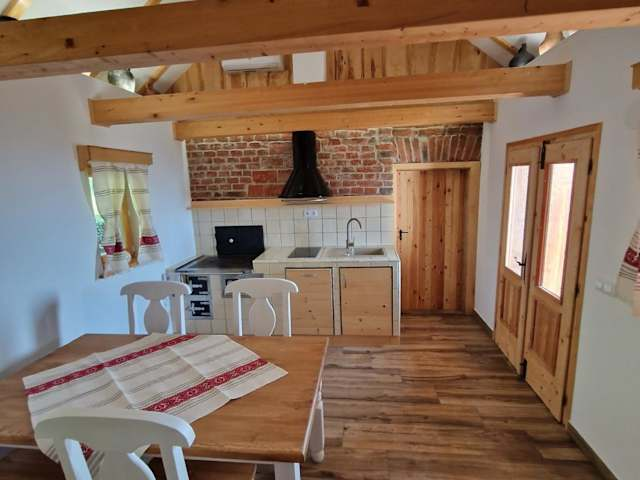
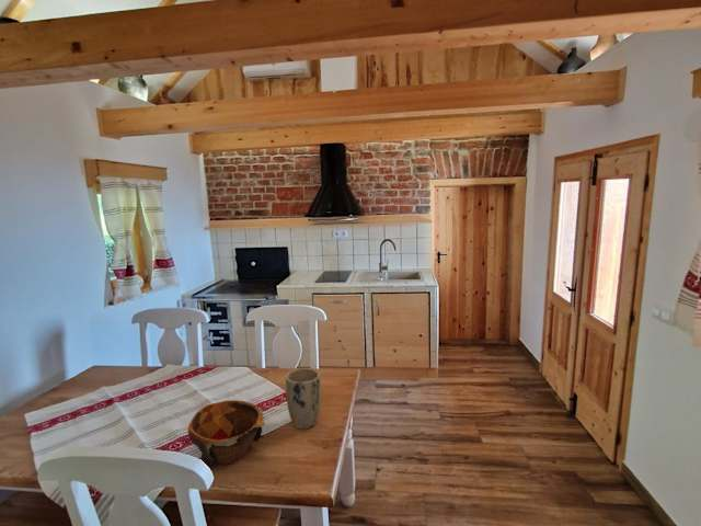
+ bowl [187,399,266,469]
+ plant pot [285,367,322,430]
